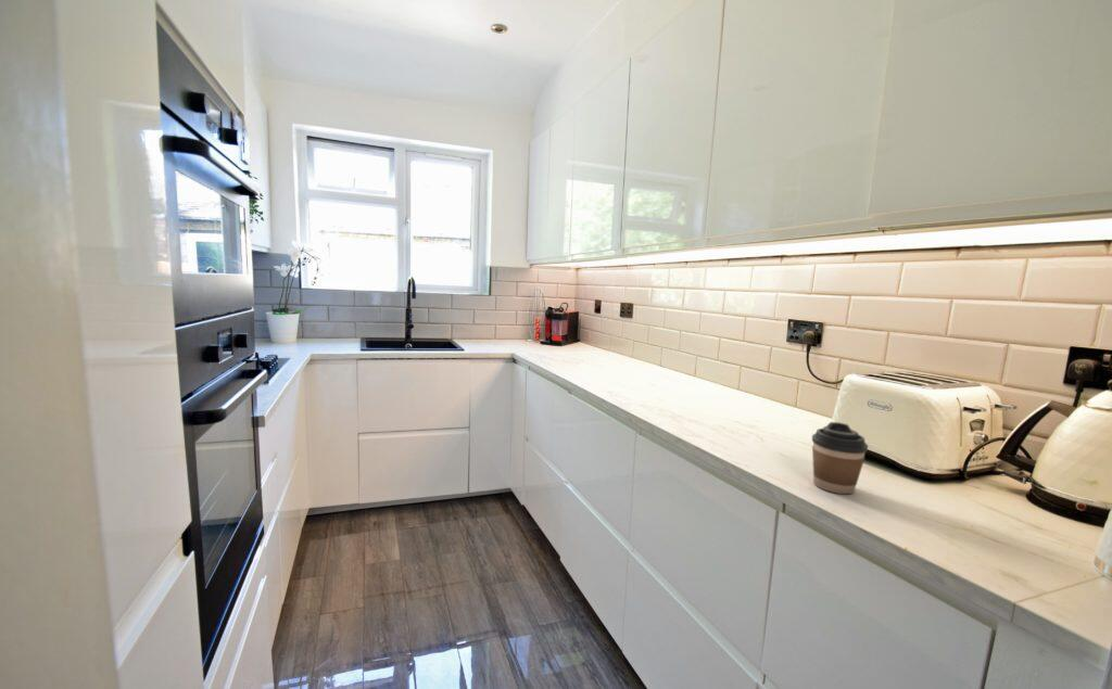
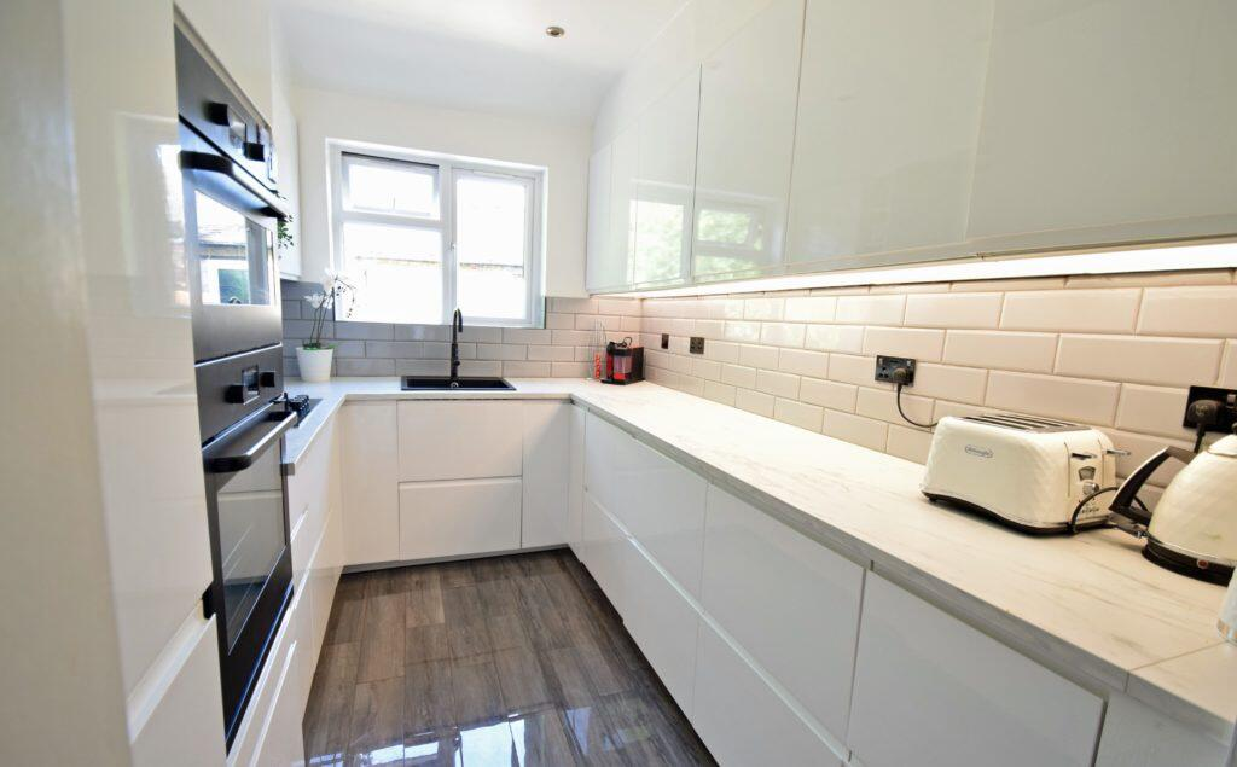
- coffee cup [811,421,869,495]
